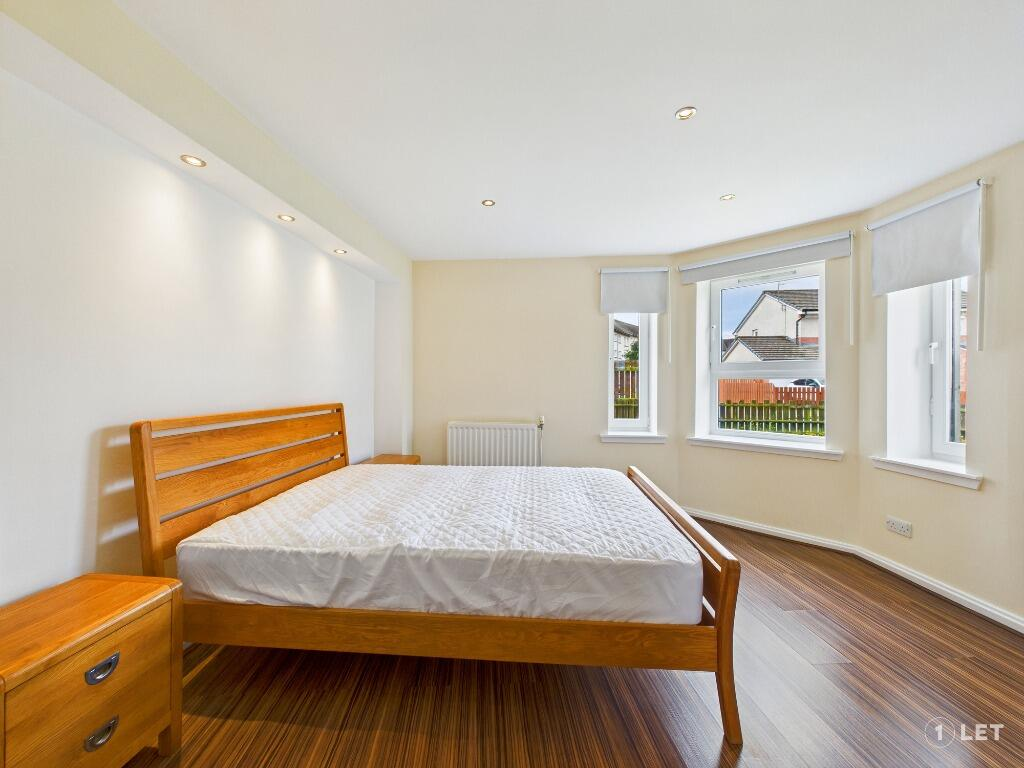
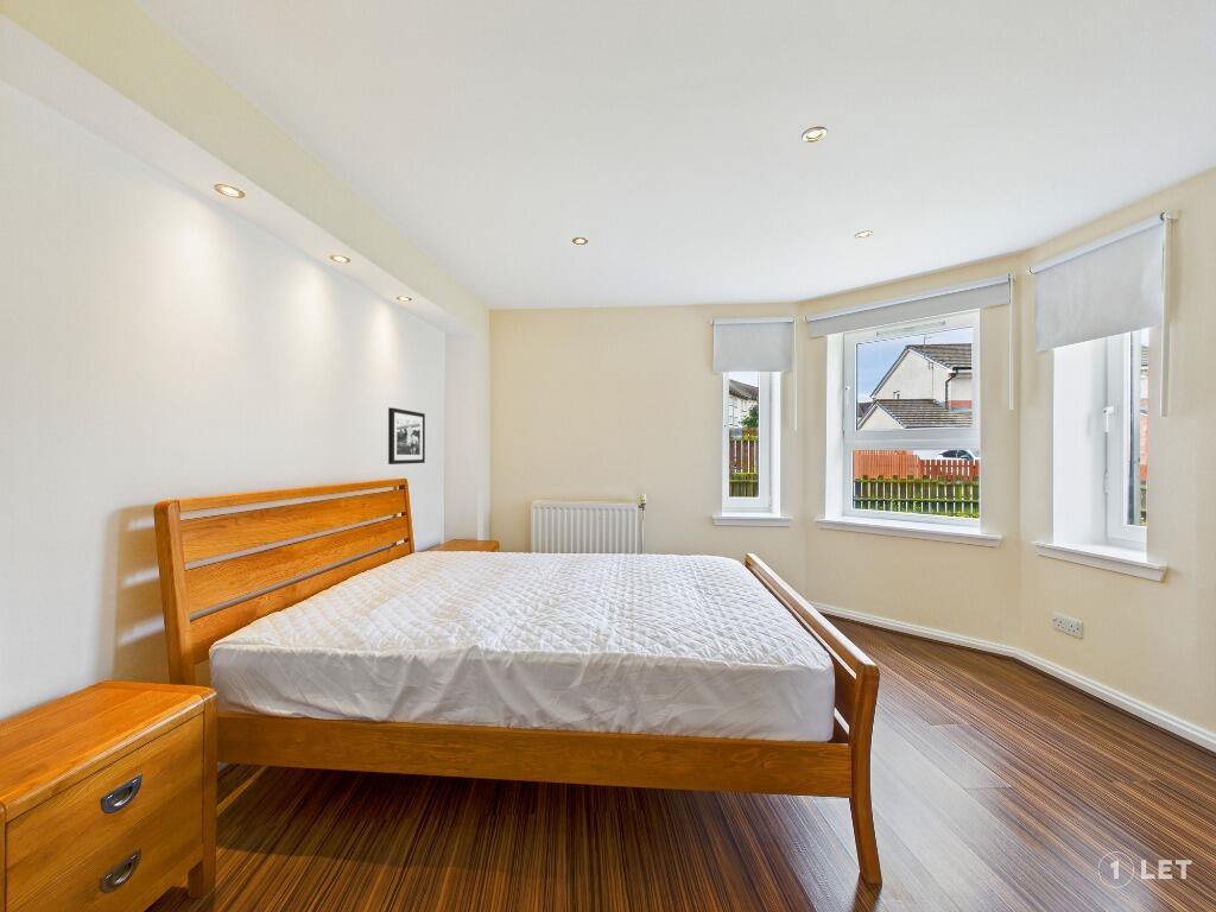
+ picture frame [387,406,426,466]
